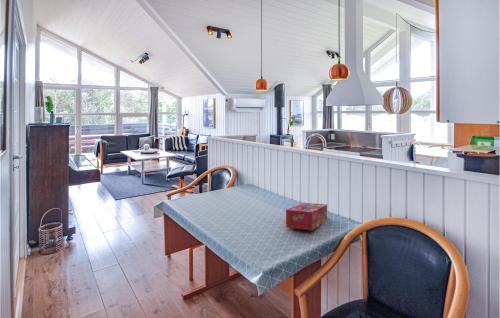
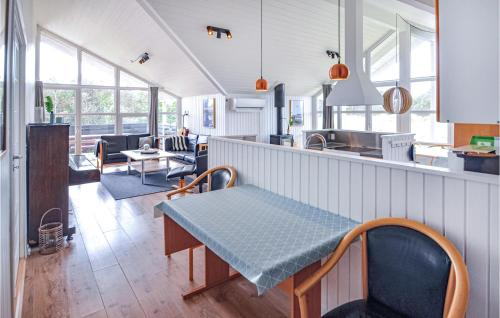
- tissue box [285,202,328,231]
